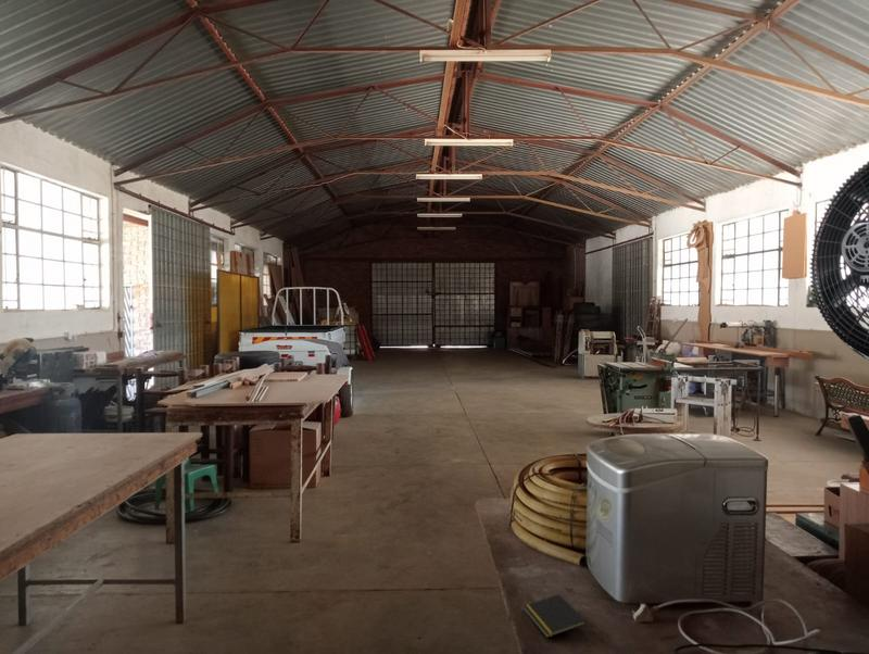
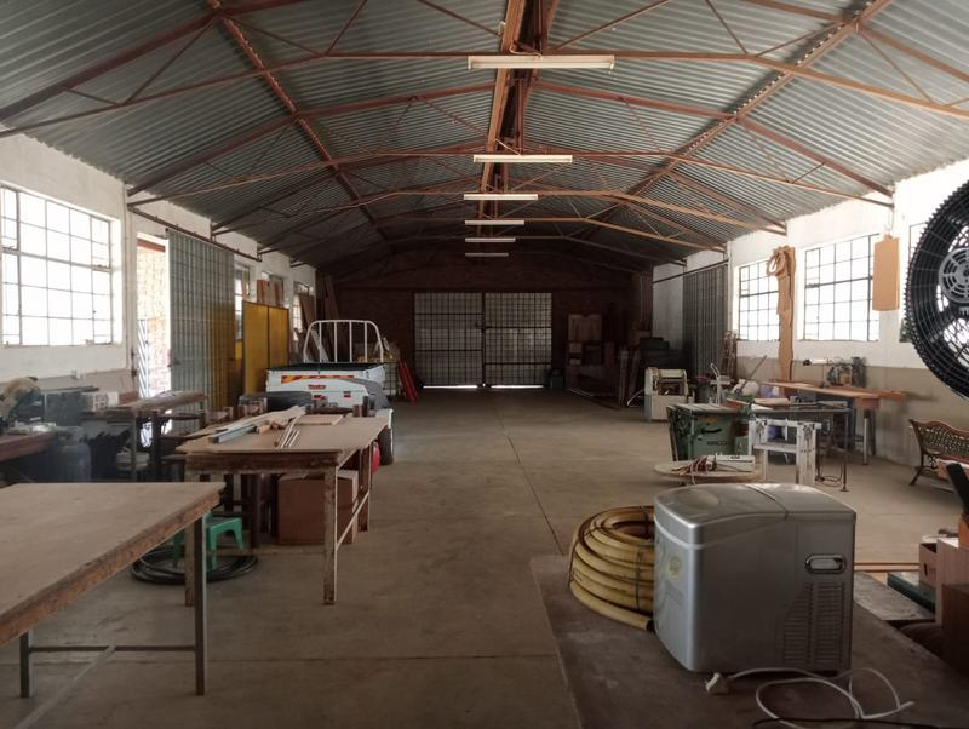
- notepad [522,593,588,639]
